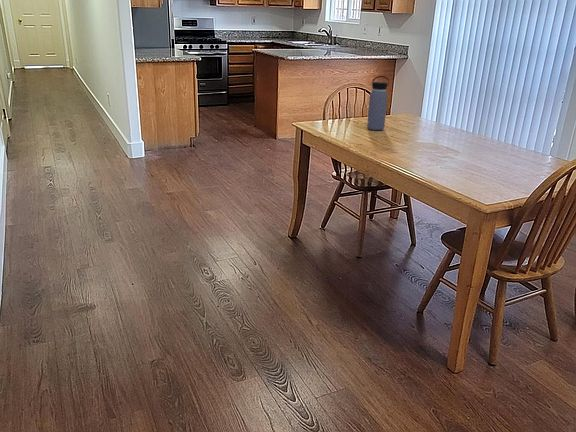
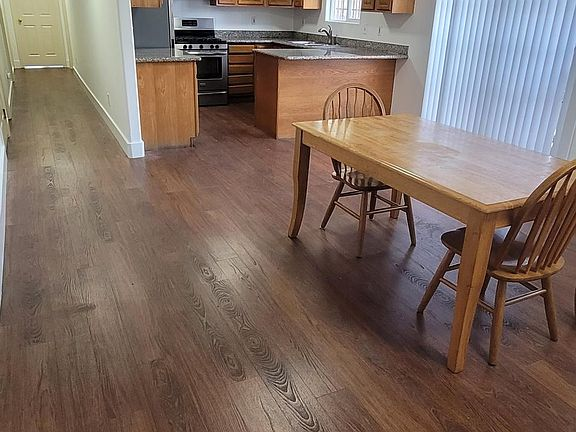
- water bottle [366,75,390,131]
